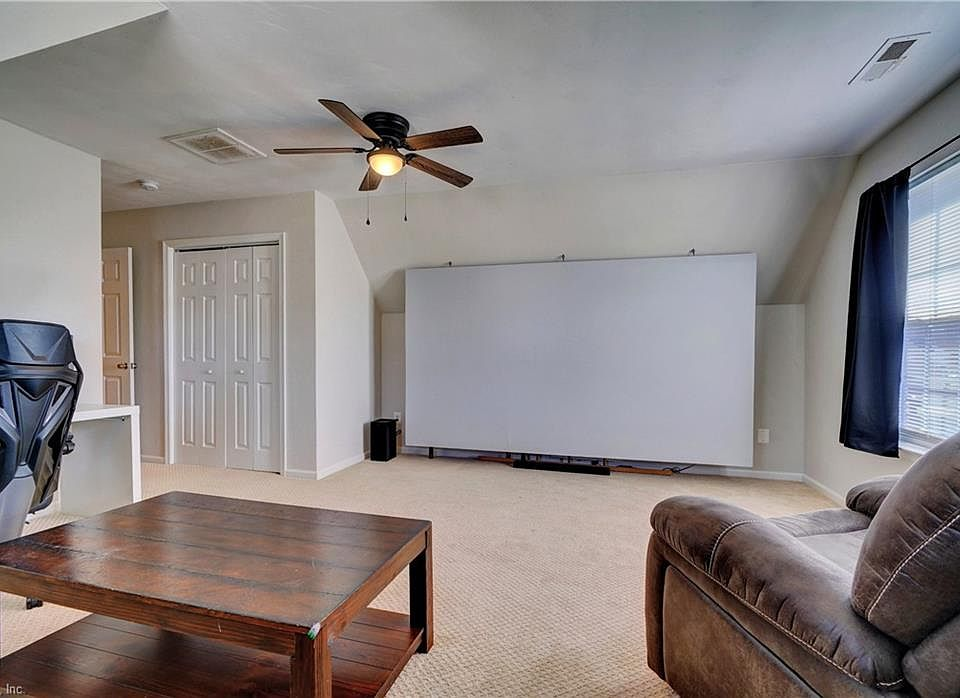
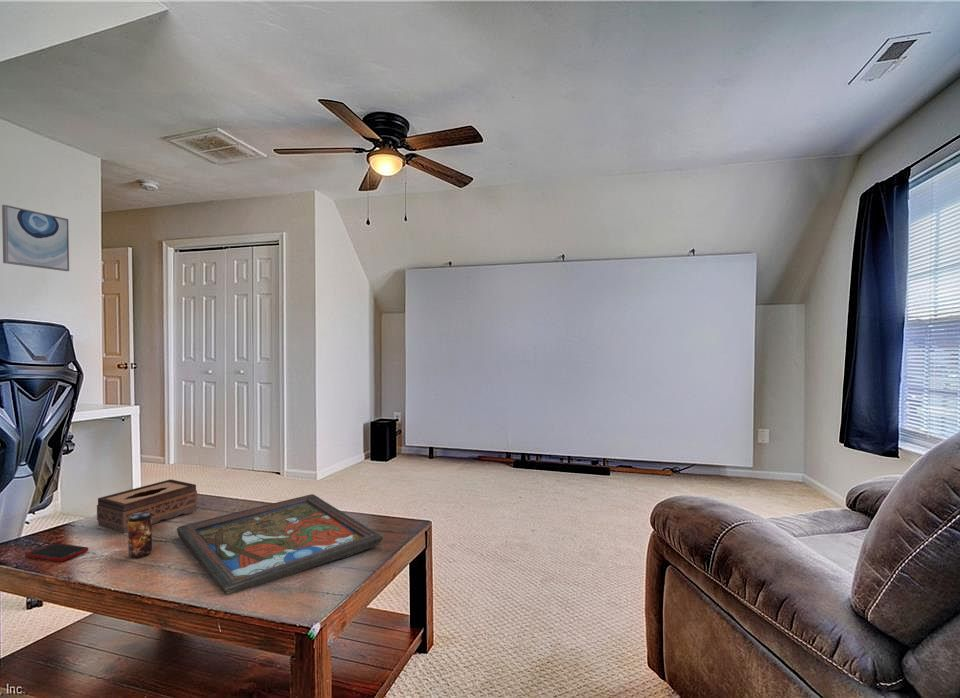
+ wall art [1,204,70,272]
+ tissue box [96,478,198,534]
+ beverage can [127,512,153,559]
+ cell phone [25,542,89,562]
+ framed painting [176,493,384,596]
